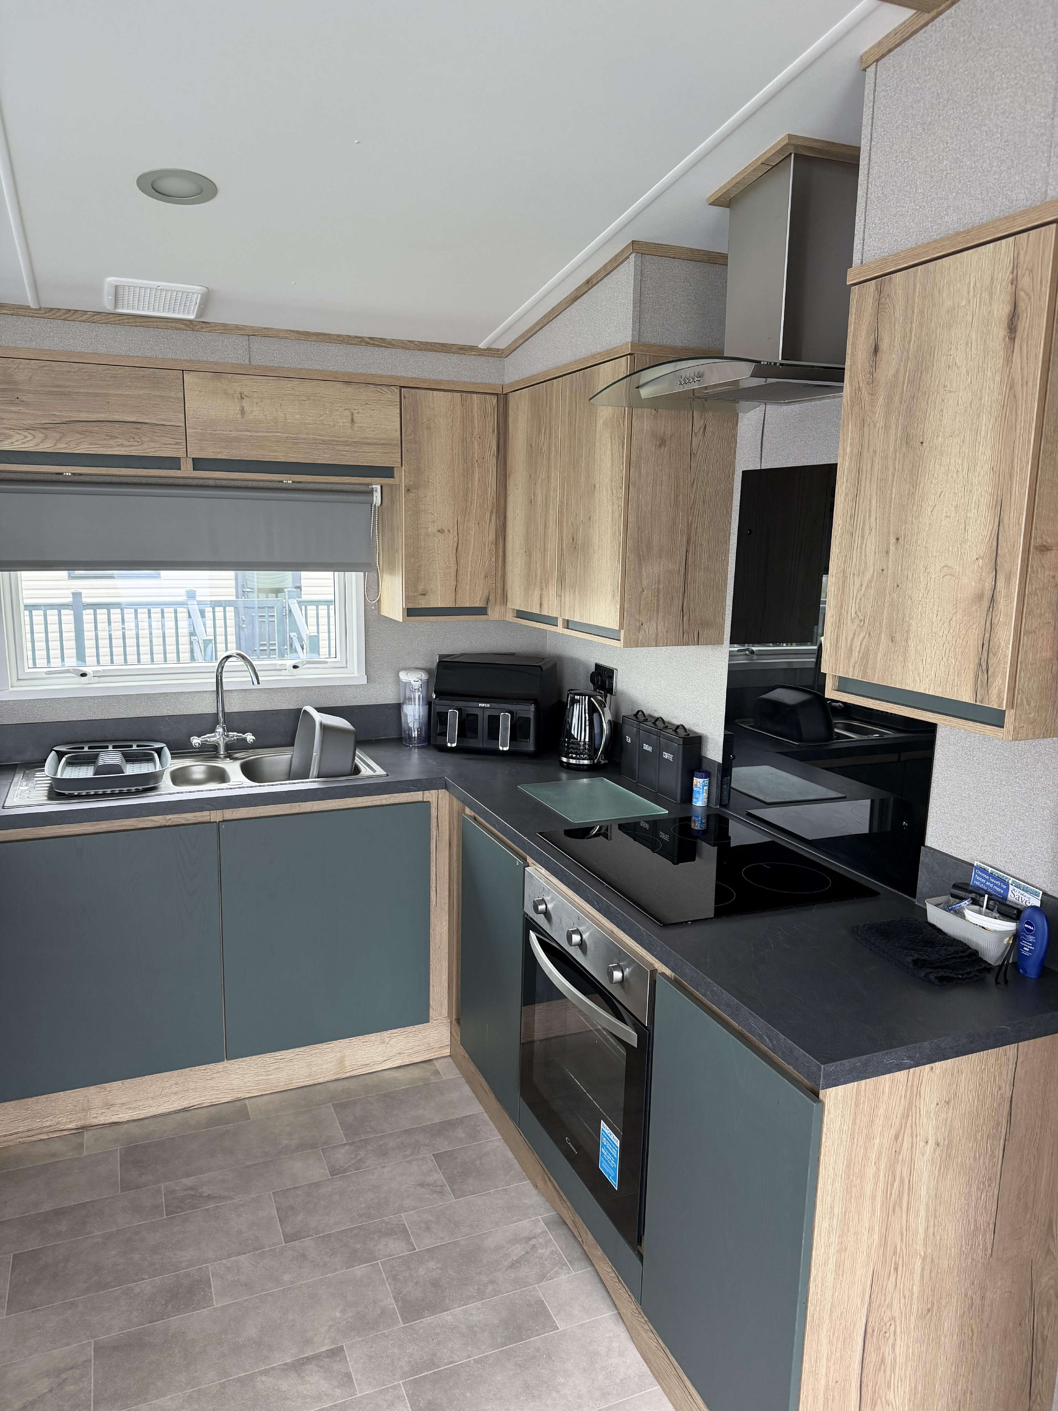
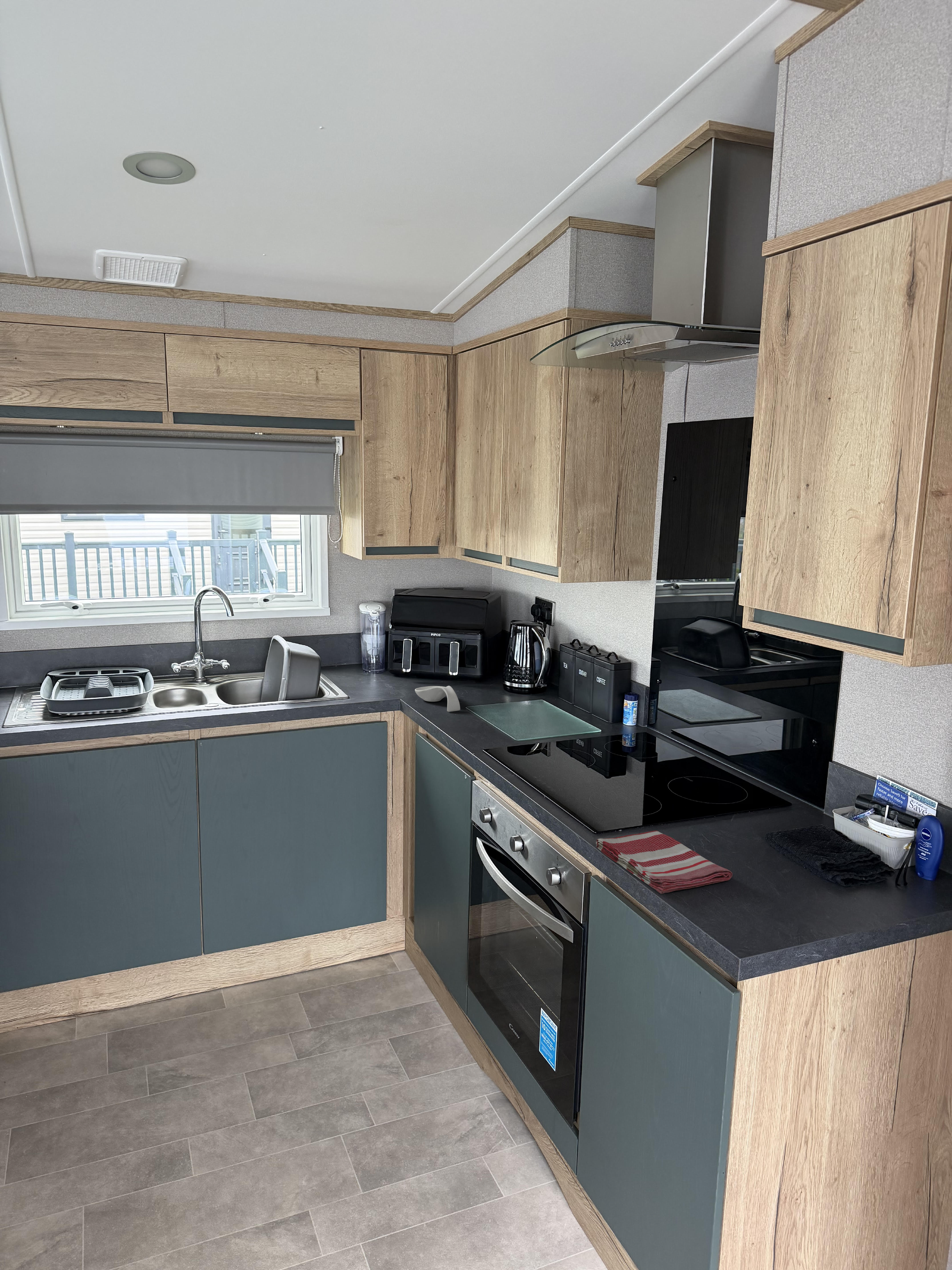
+ dish towel [596,830,733,894]
+ spoon rest [415,686,461,712]
